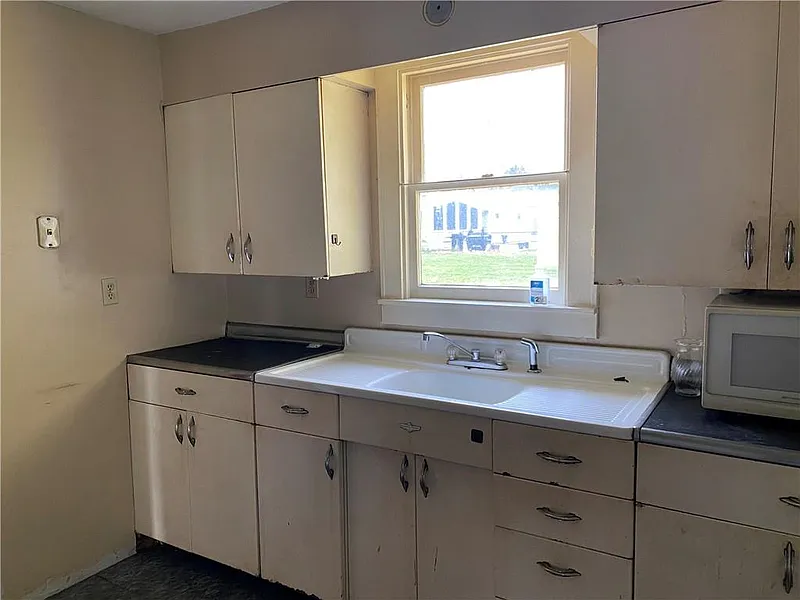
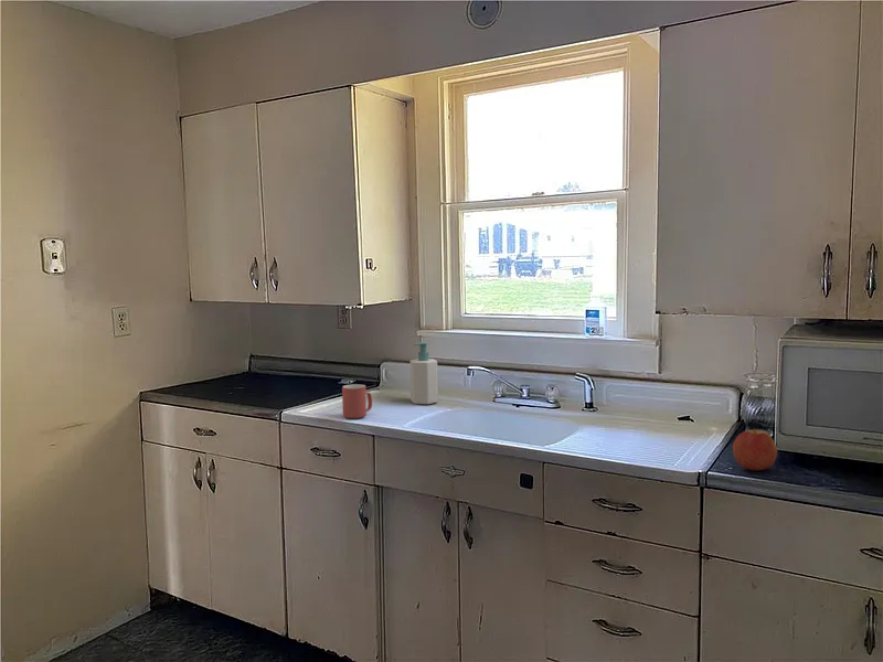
+ apple [732,428,778,472]
+ soap bottle [409,341,439,405]
+ mug [341,383,373,419]
